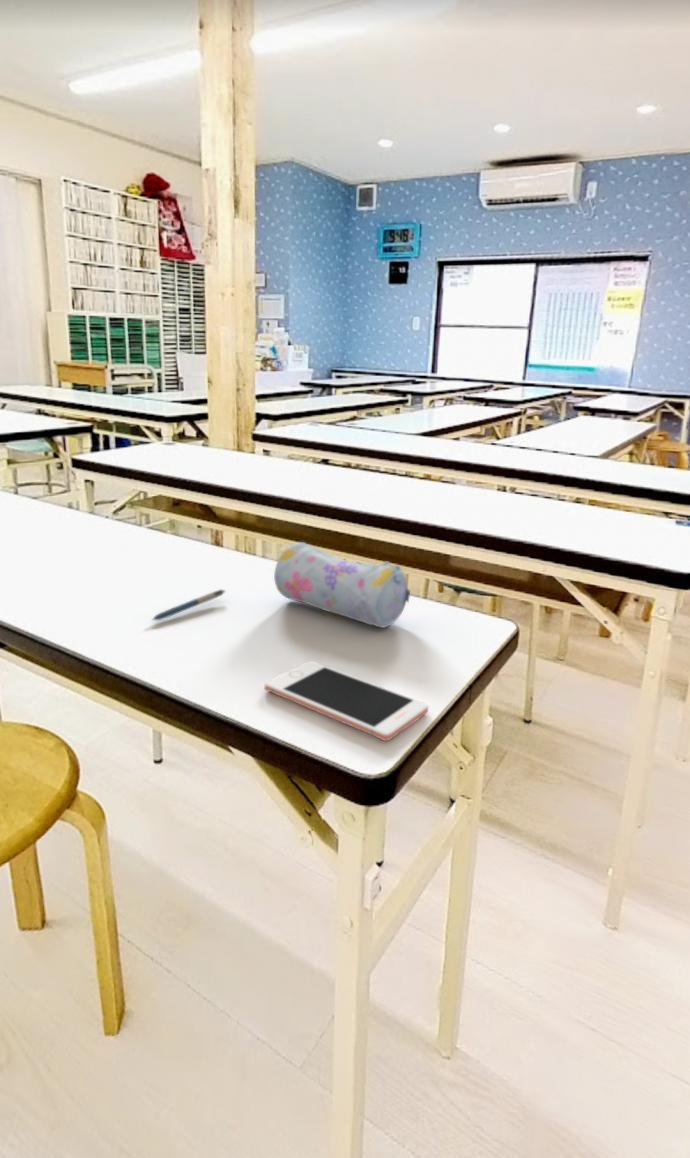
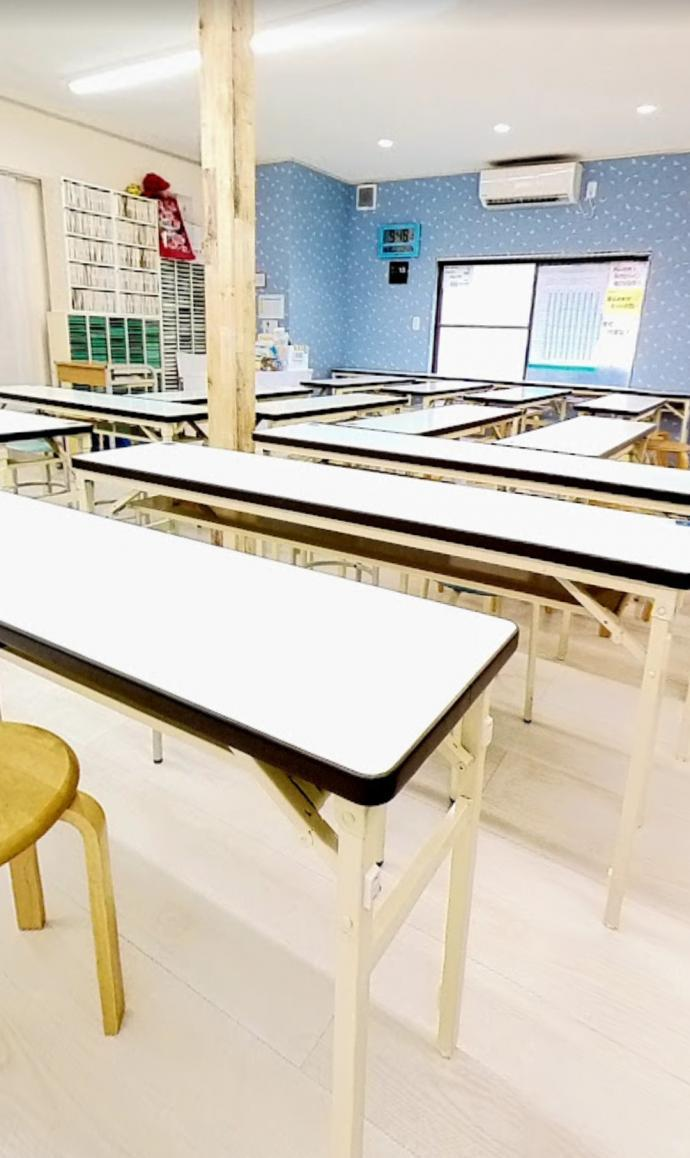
- cell phone [264,660,429,742]
- pencil case [273,541,411,629]
- pen [151,588,226,621]
